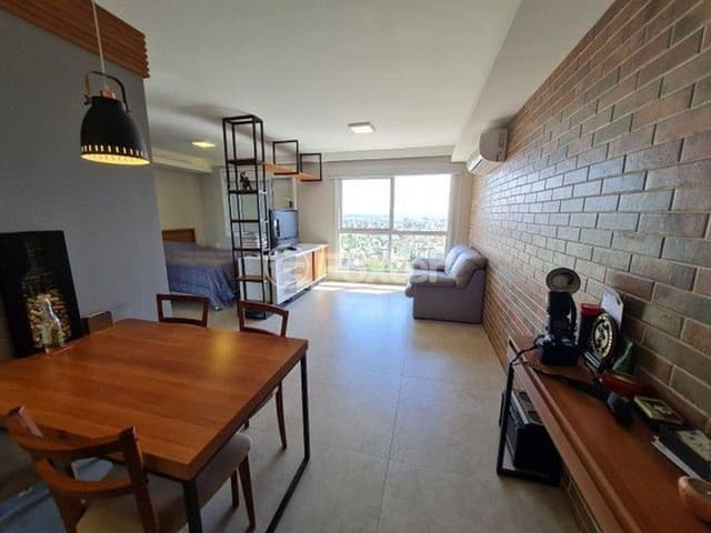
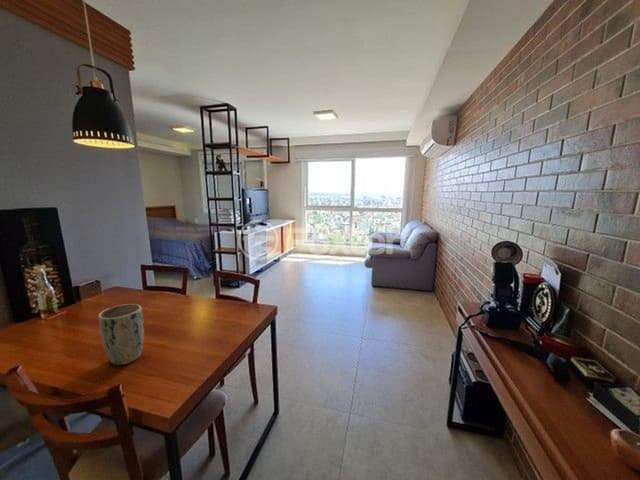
+ plant pot [97,303,145,366]
